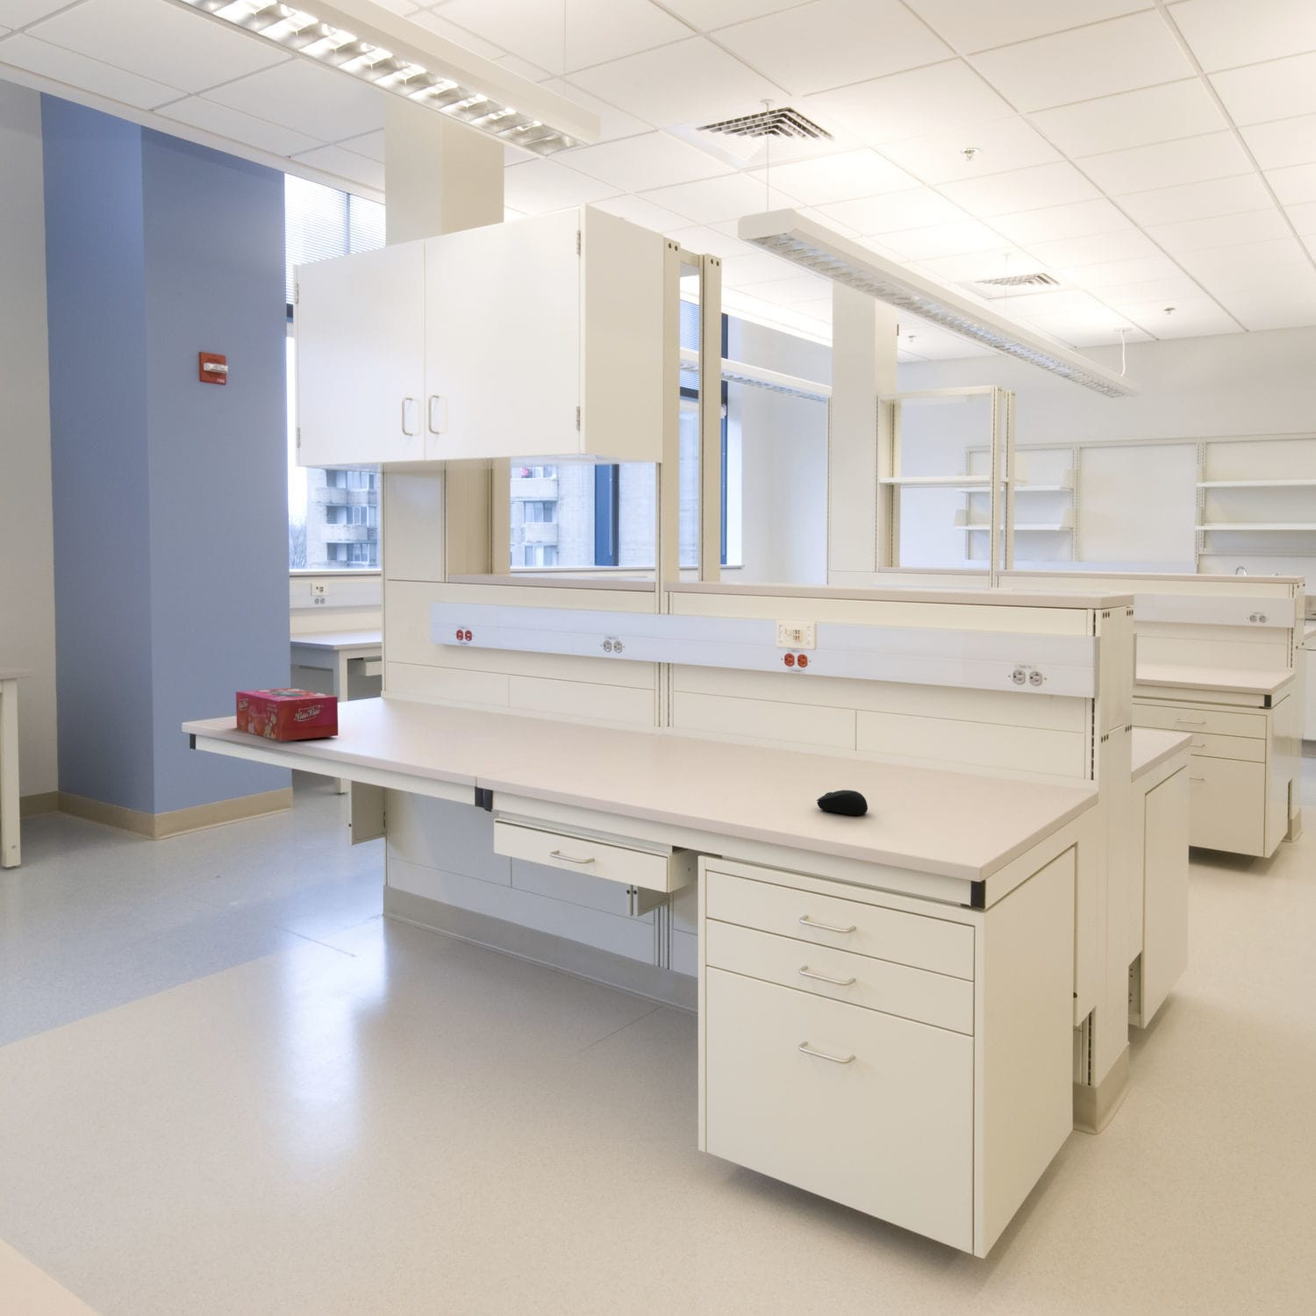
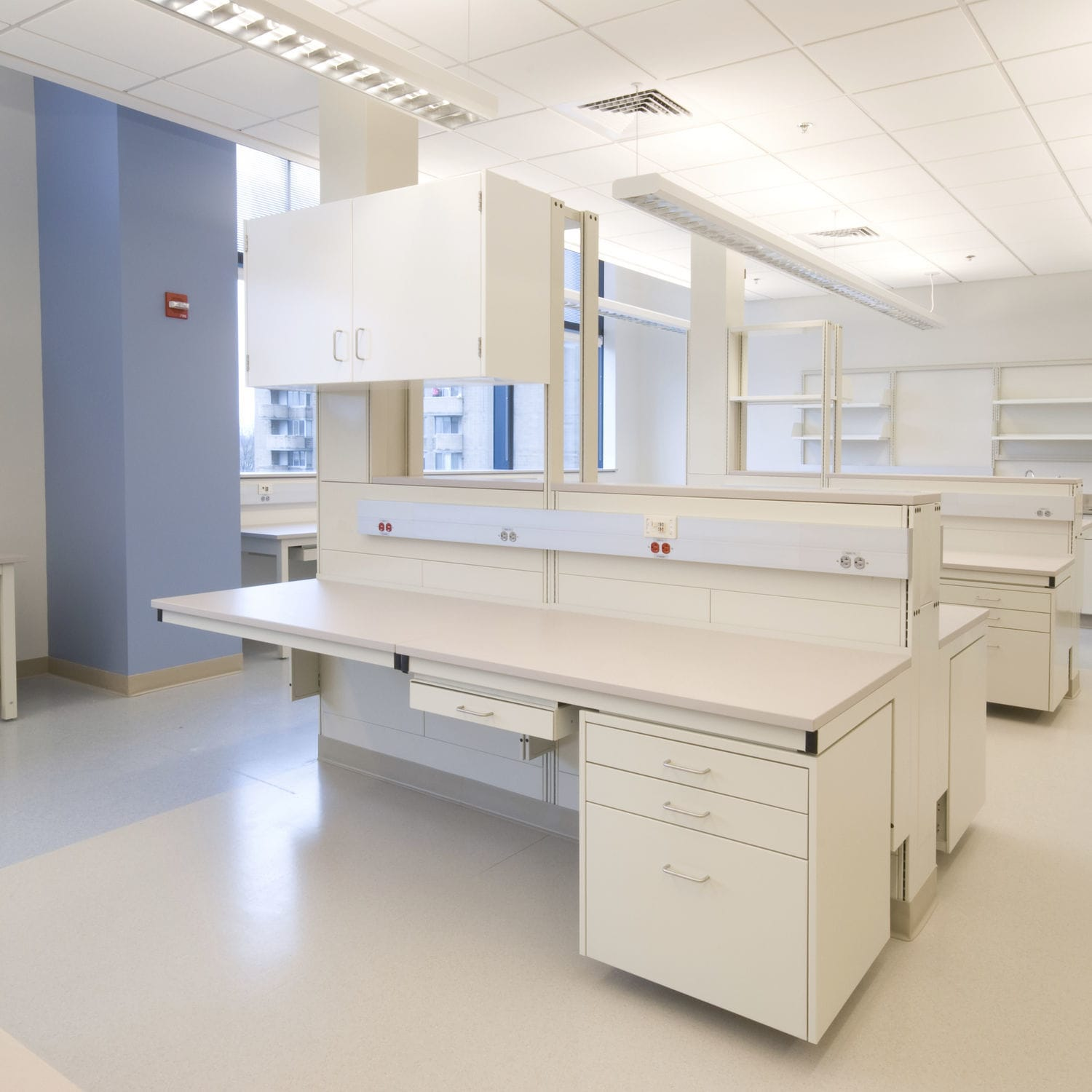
- tissue box [235,687,339,742]
- computer mouse [816,789,869,816]
